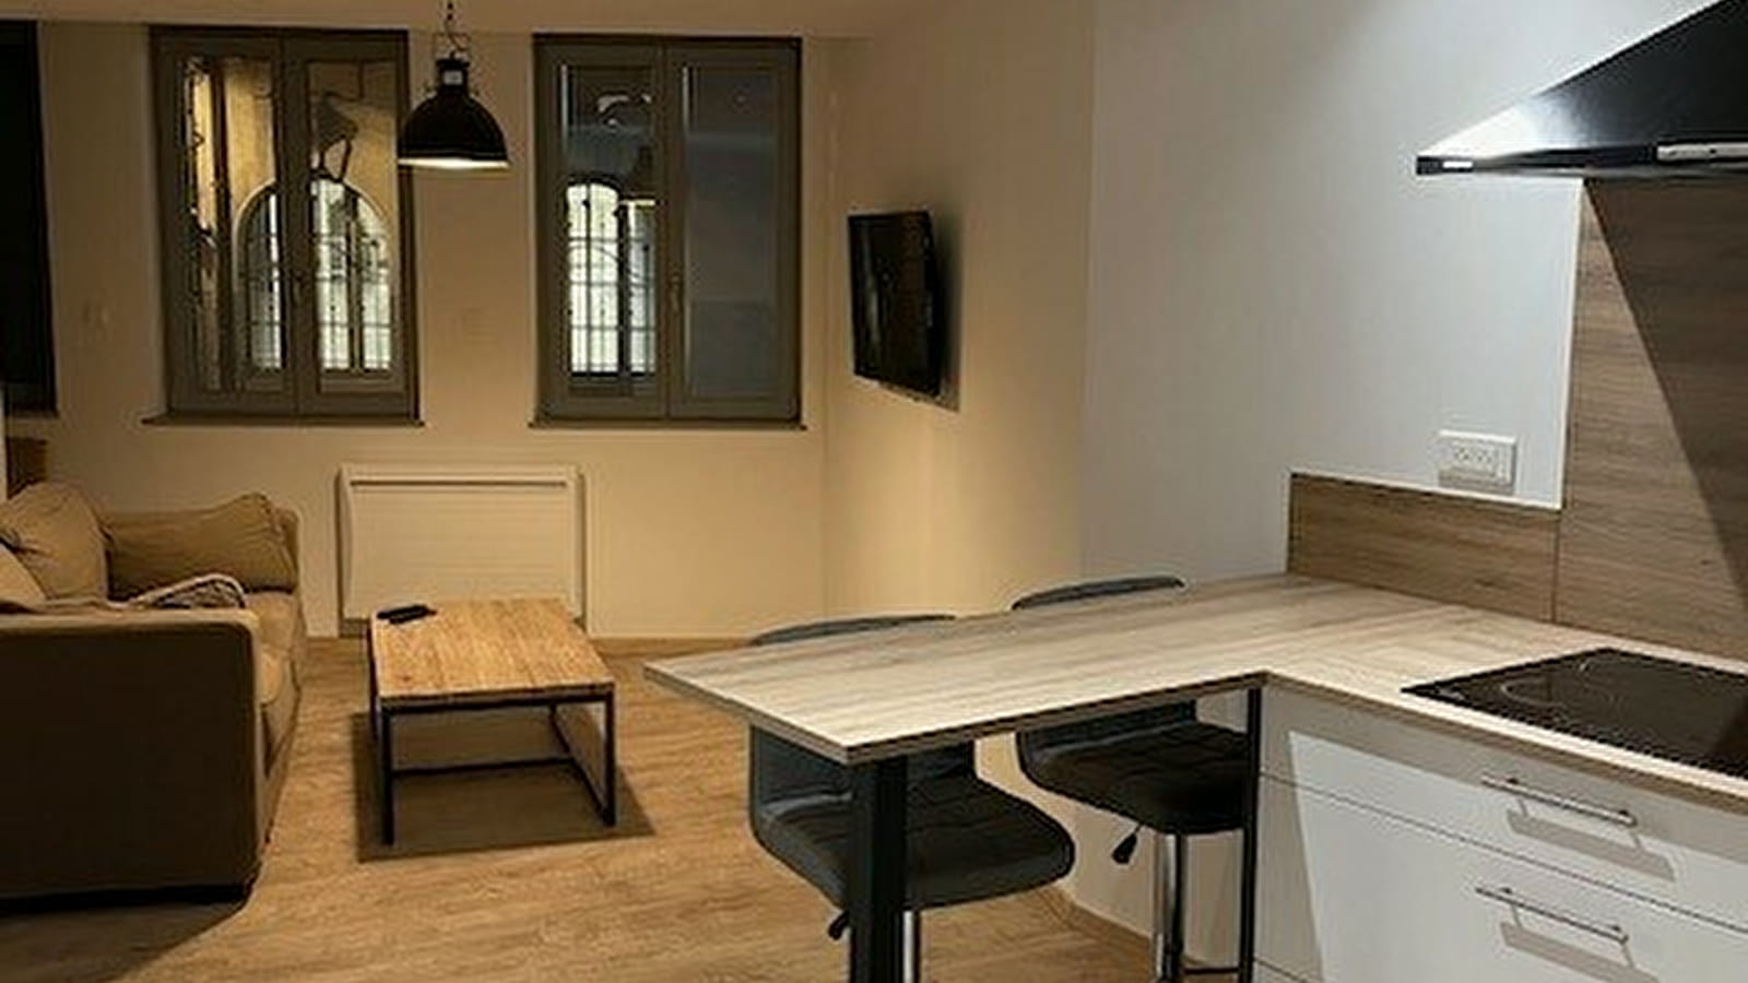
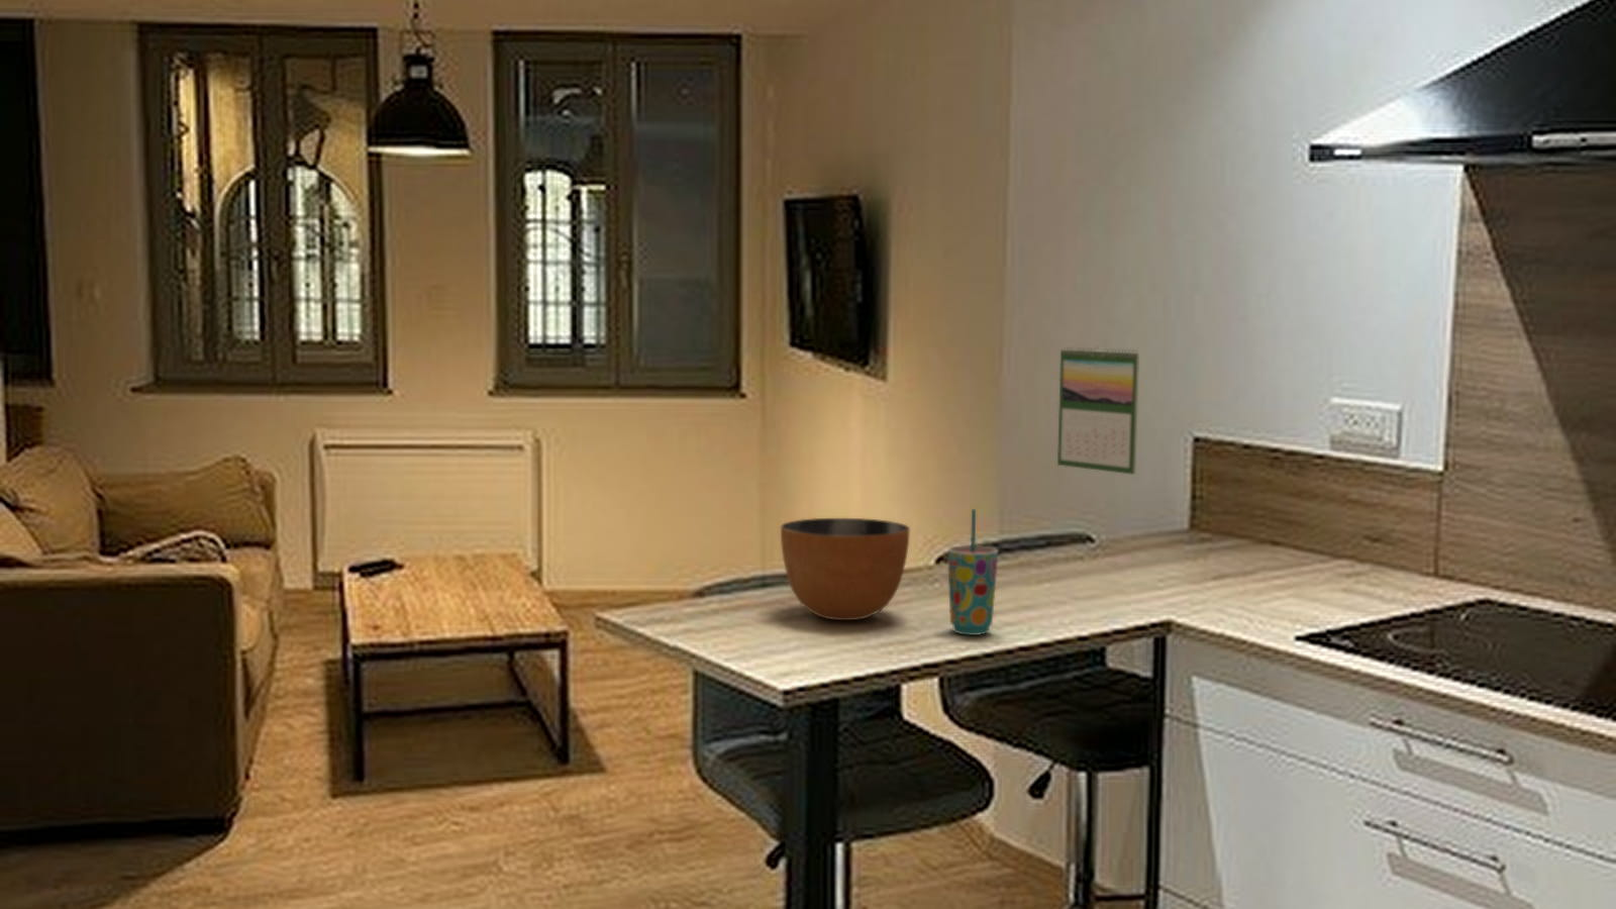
+ bowl [780,517,911,622]
+ calendar [1057,344,1140,476]
+ cup [947,508,999,636]
